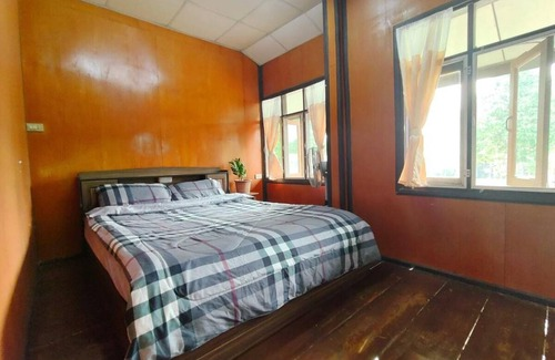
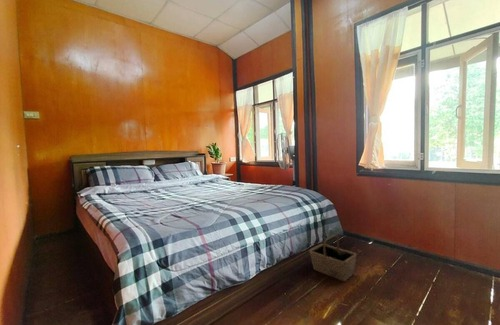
+ basket [308,234,358,282]
